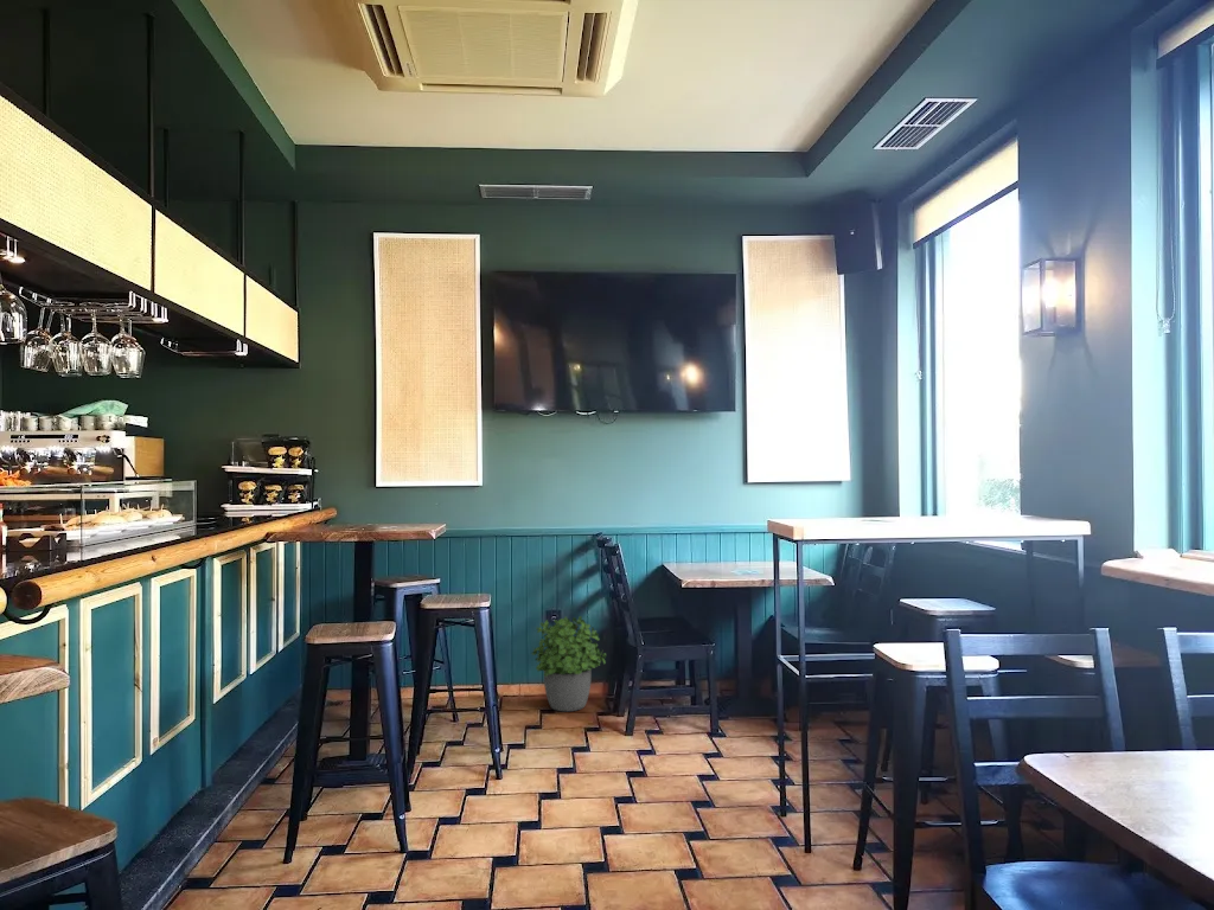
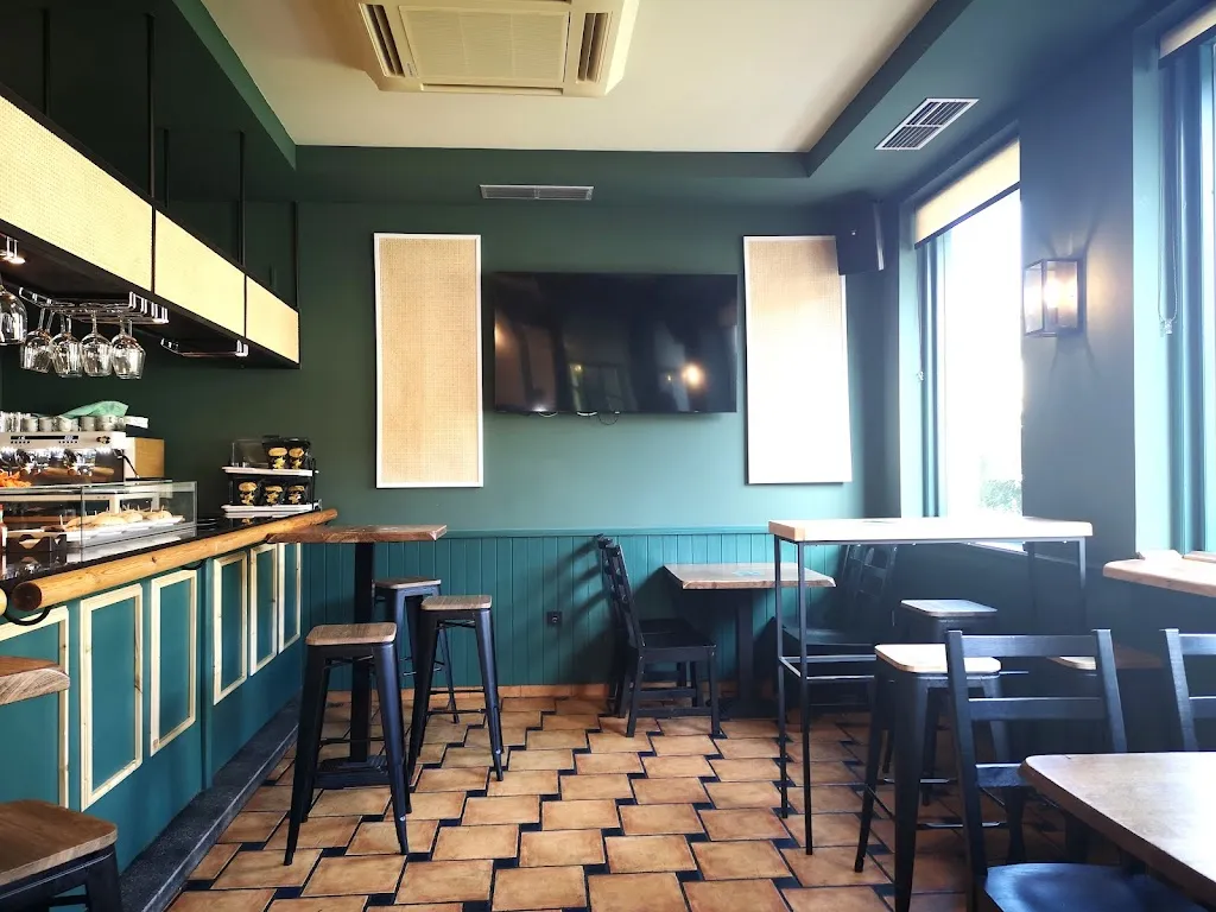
- potted plant [530,615,607,712]
